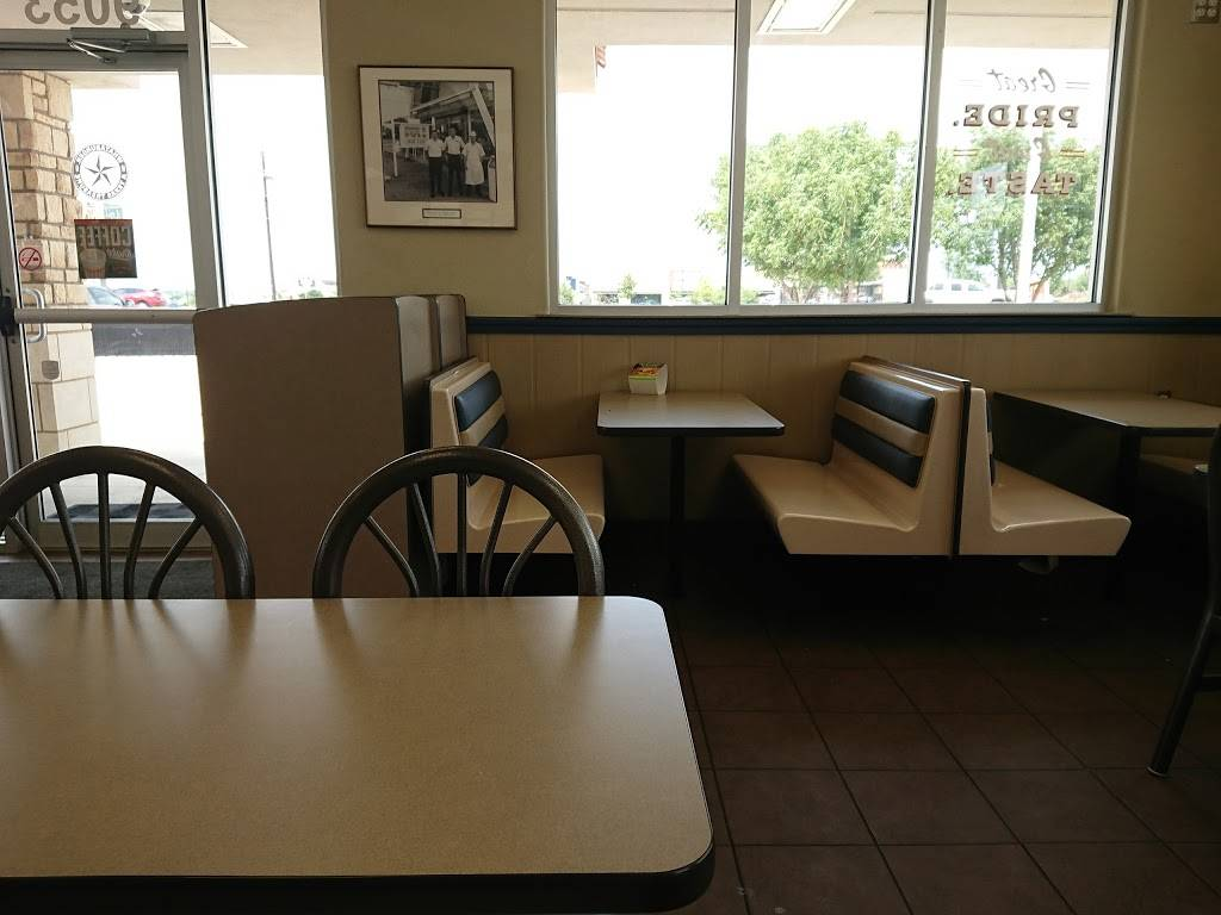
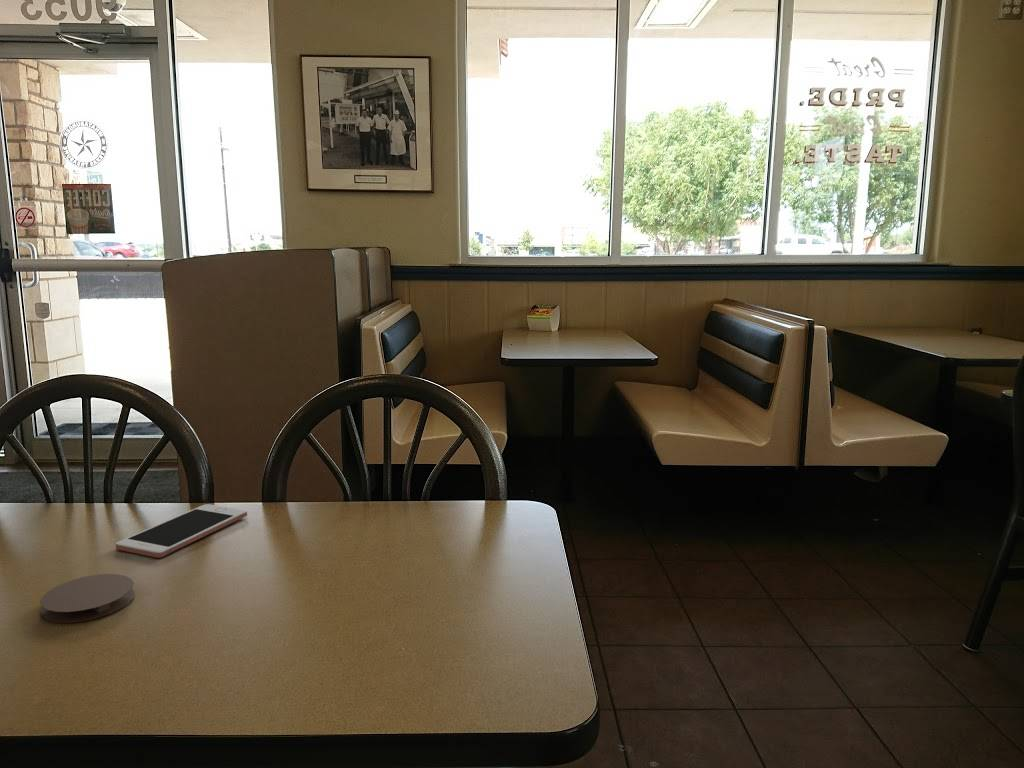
+ coaster [39,573,136,624]
+ cell phone [115,503,248,559]
